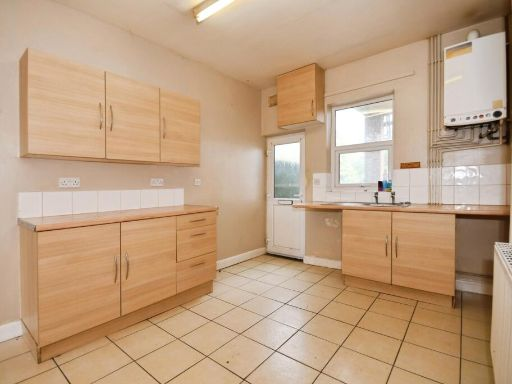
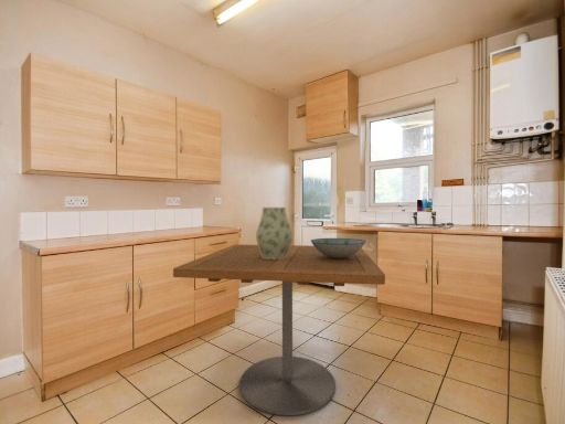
+ decorative bowl [310,237,367,258]
+ dining table [172,243,386,416]
+ vase [255,206,294,259]
